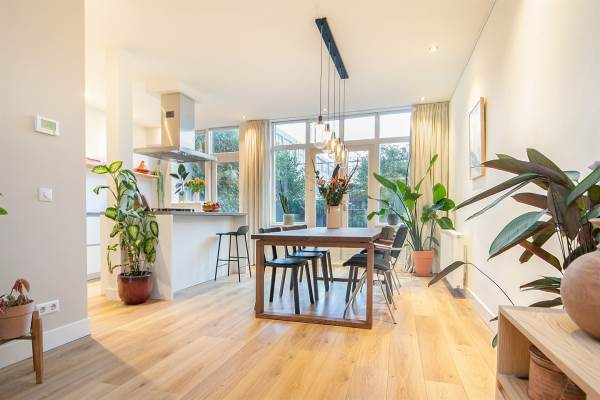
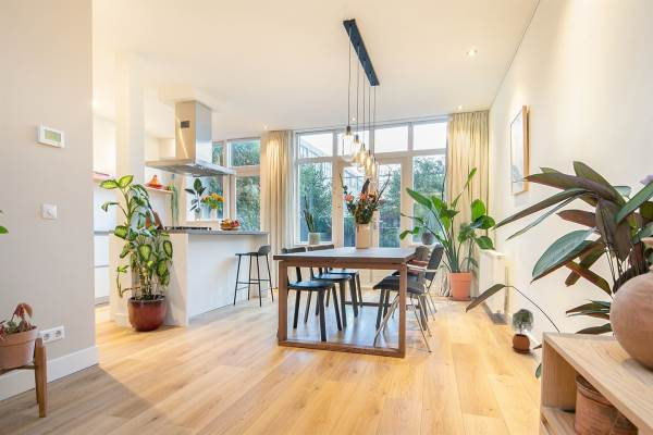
+ potted plant [510,308,534,355]
